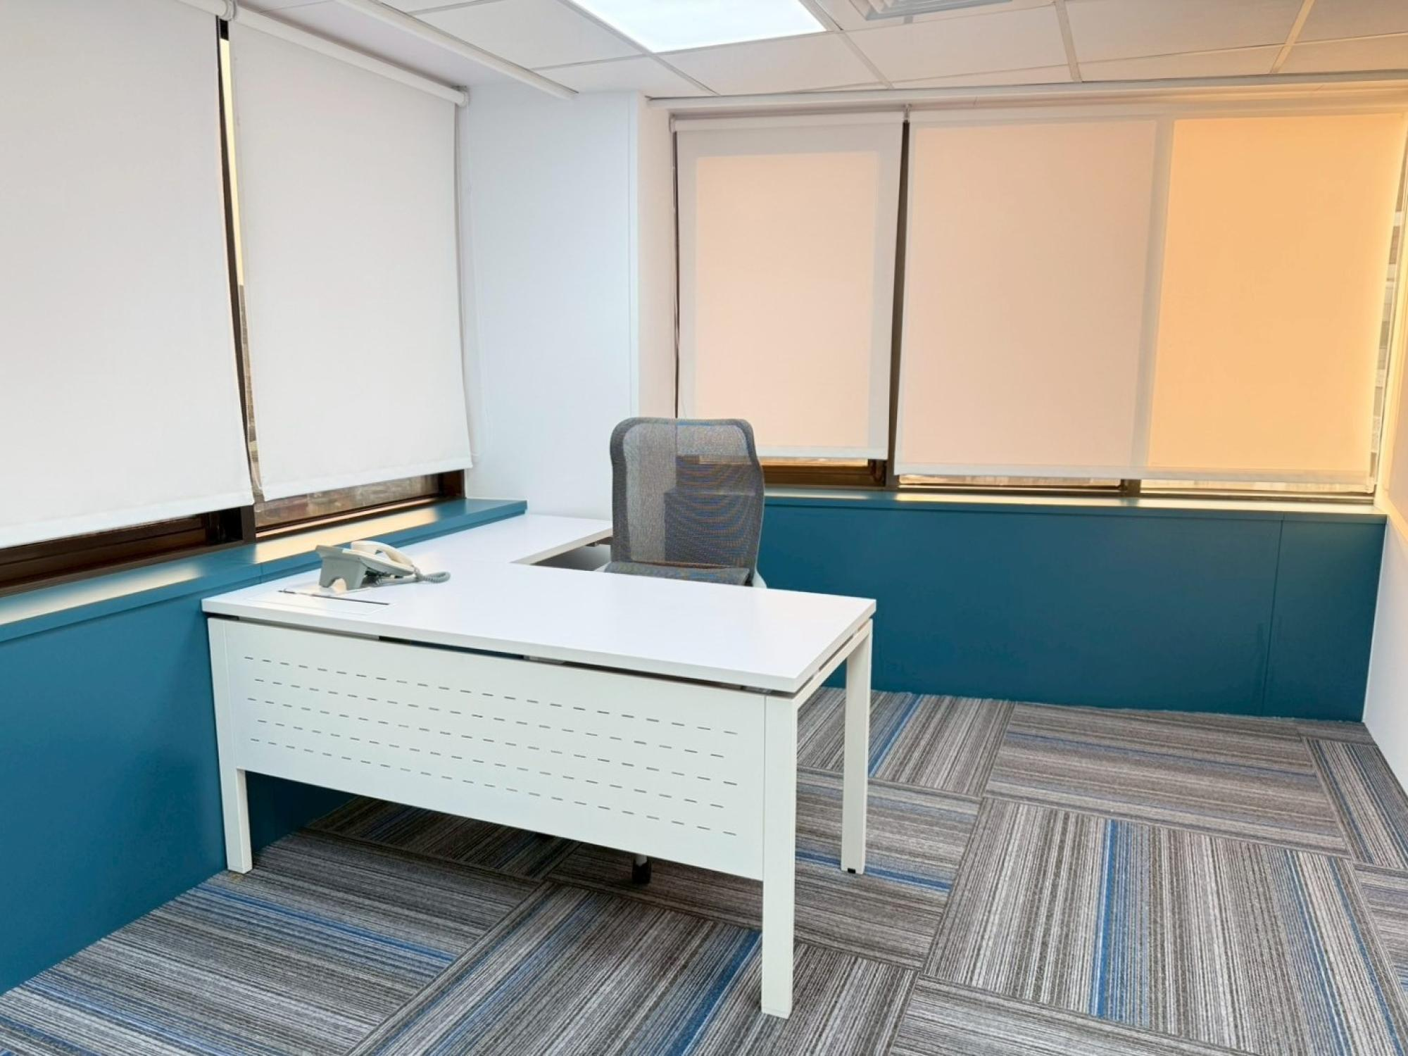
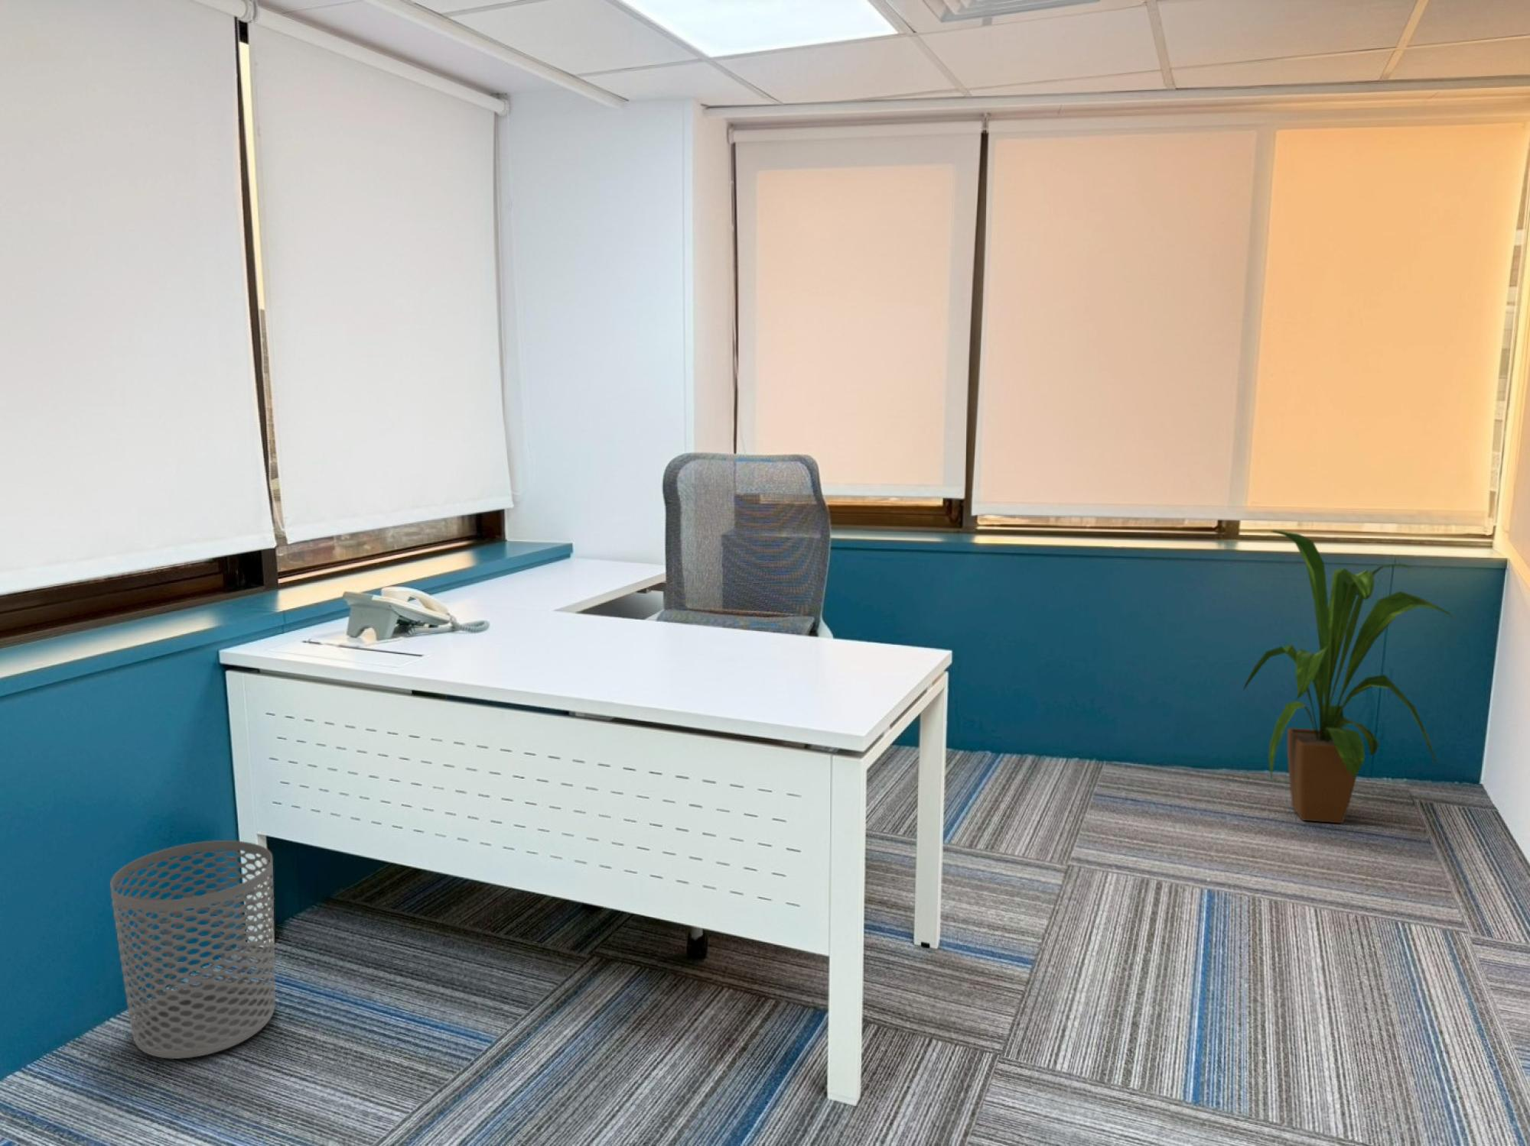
+ waste bin [110,839,276,1059]
+ house plant [1242,530,1457,823]
